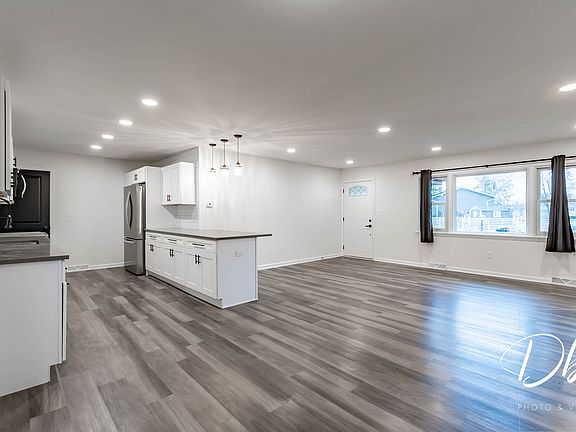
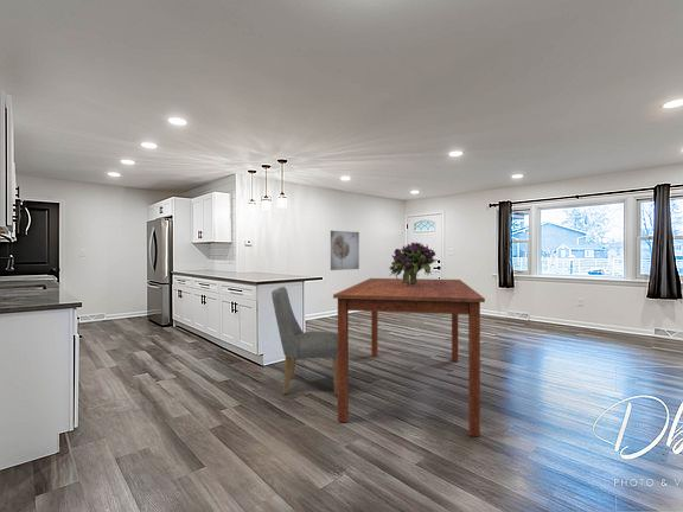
+ bouquet [389,242,439,284]
+ wall art [330,230,360,271]
+ chair [270,286,338,397]
+ dining table [332,277,486,437]
